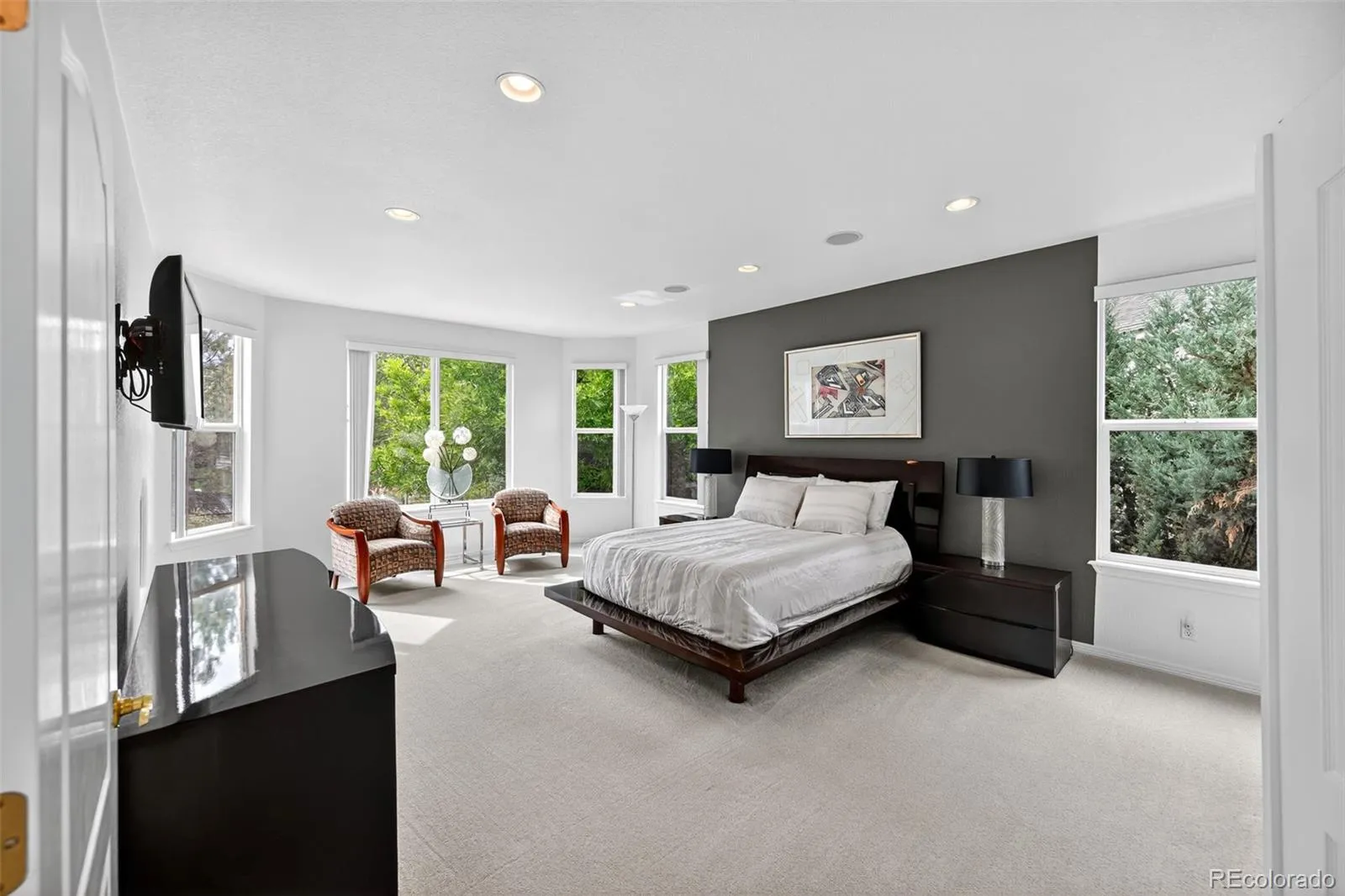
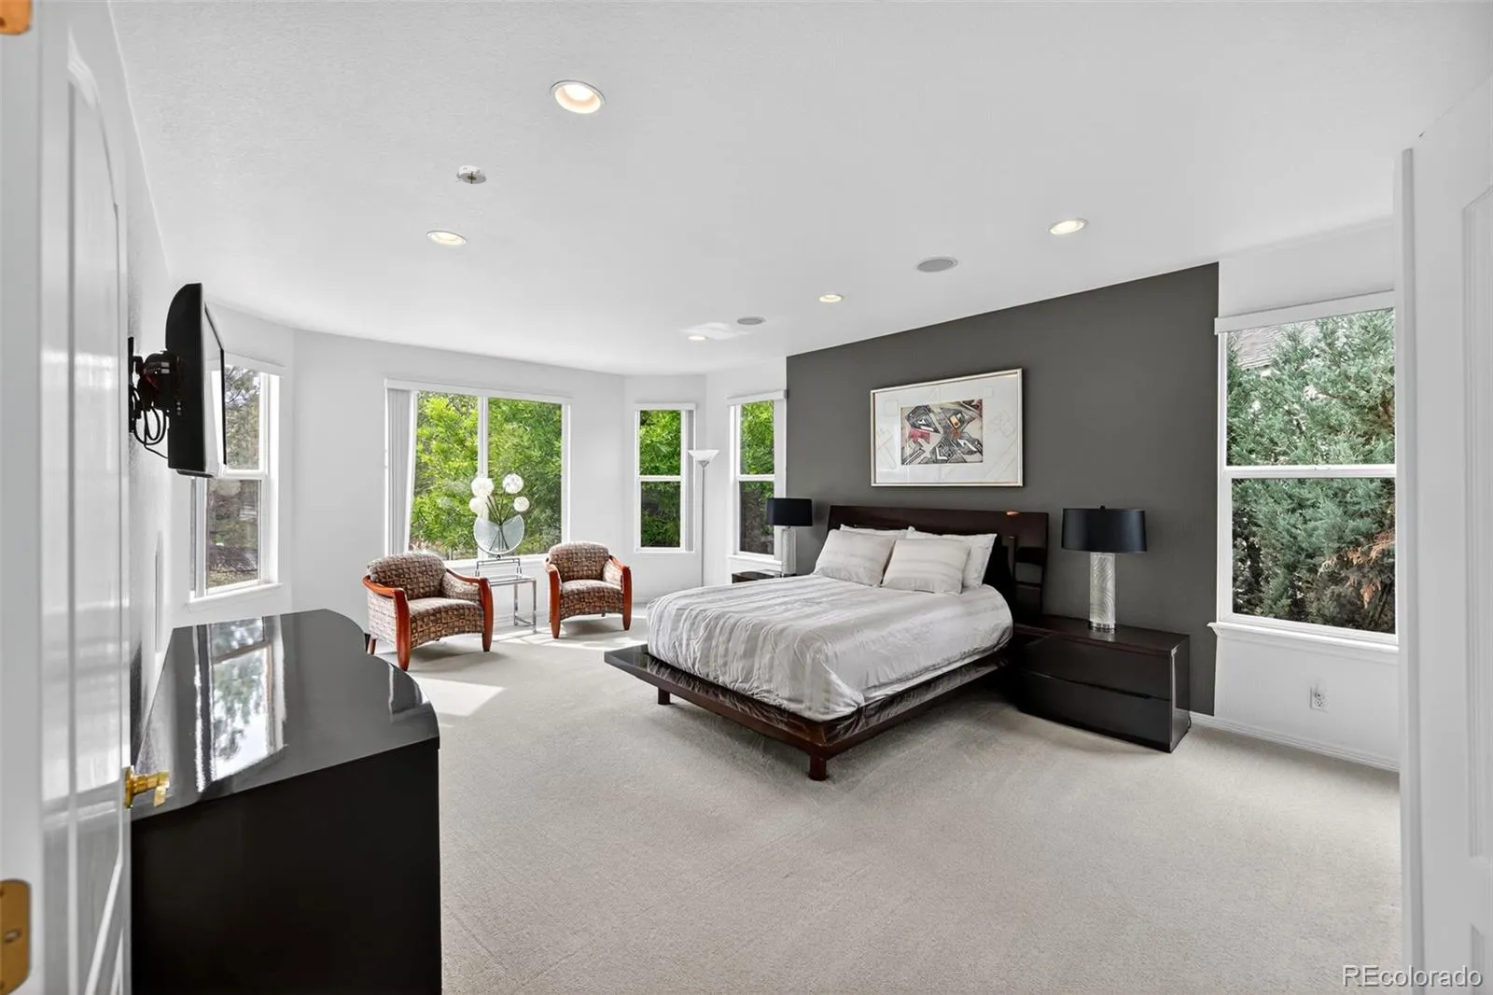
+ smoke detector [454,164,487,184]
